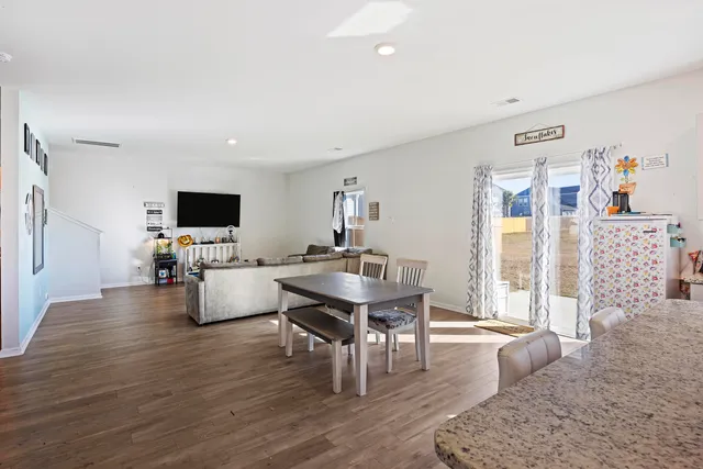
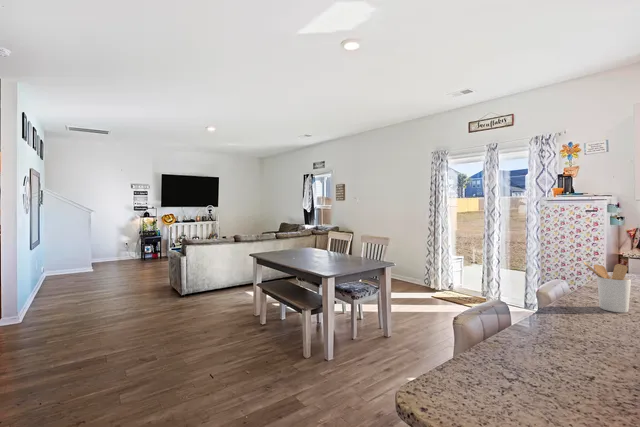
+ utensil holder [583,261,632,313]
